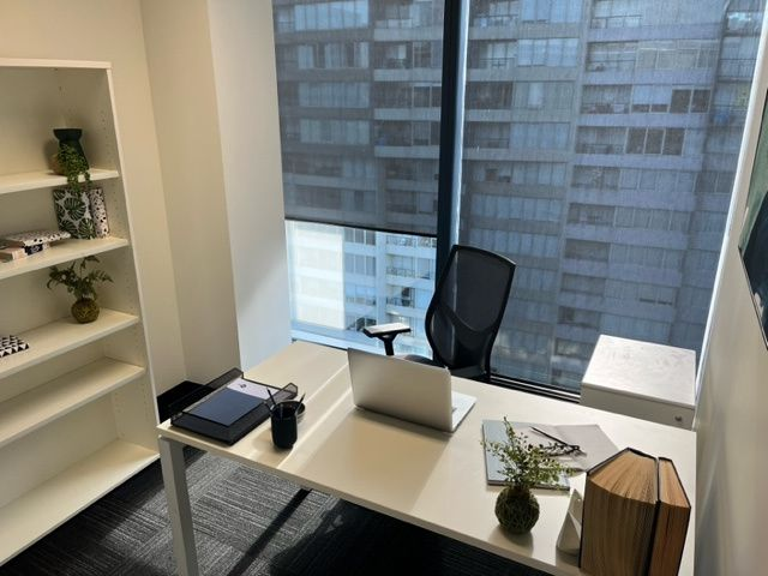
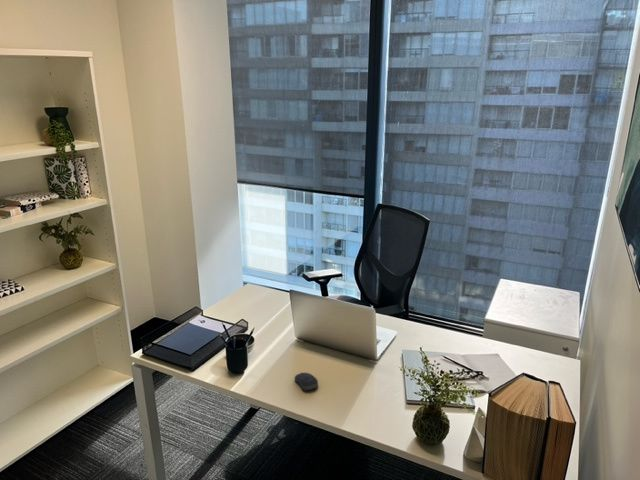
+ computer mouse [294,372,319,392]
